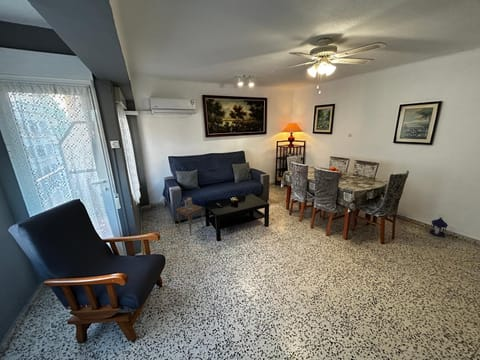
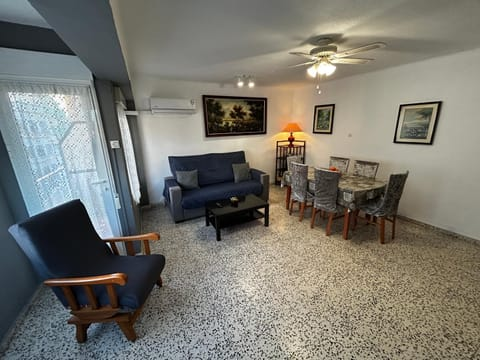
- side table [175,197,206,236]
- lantern [428,214,449,238]
